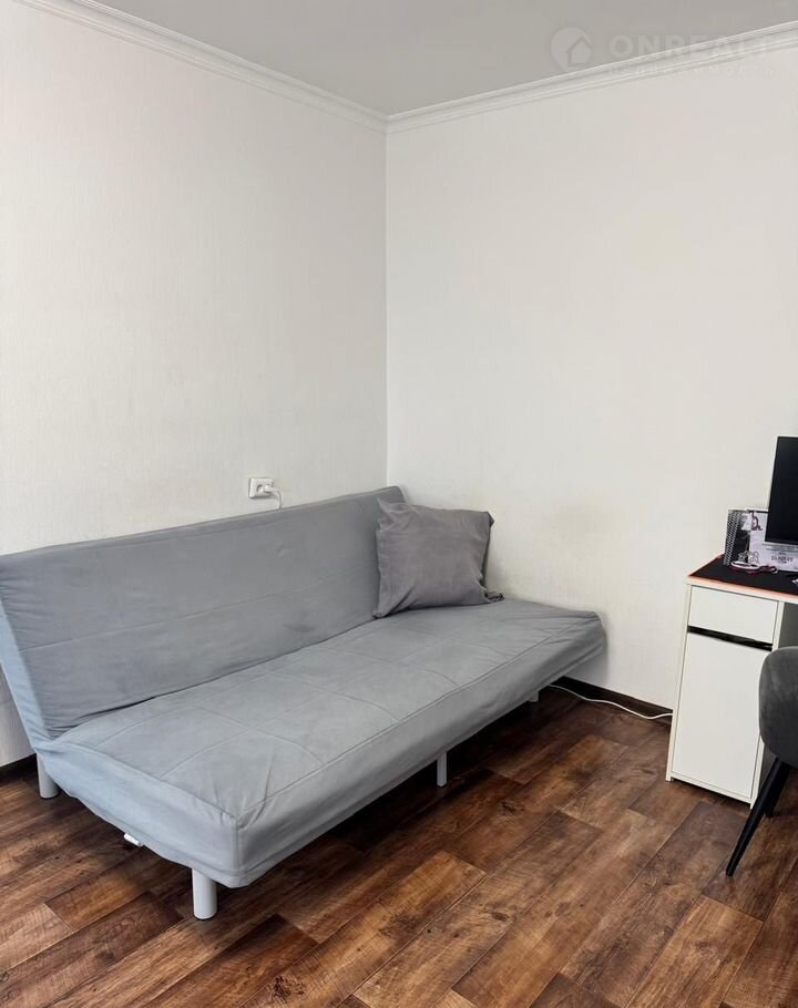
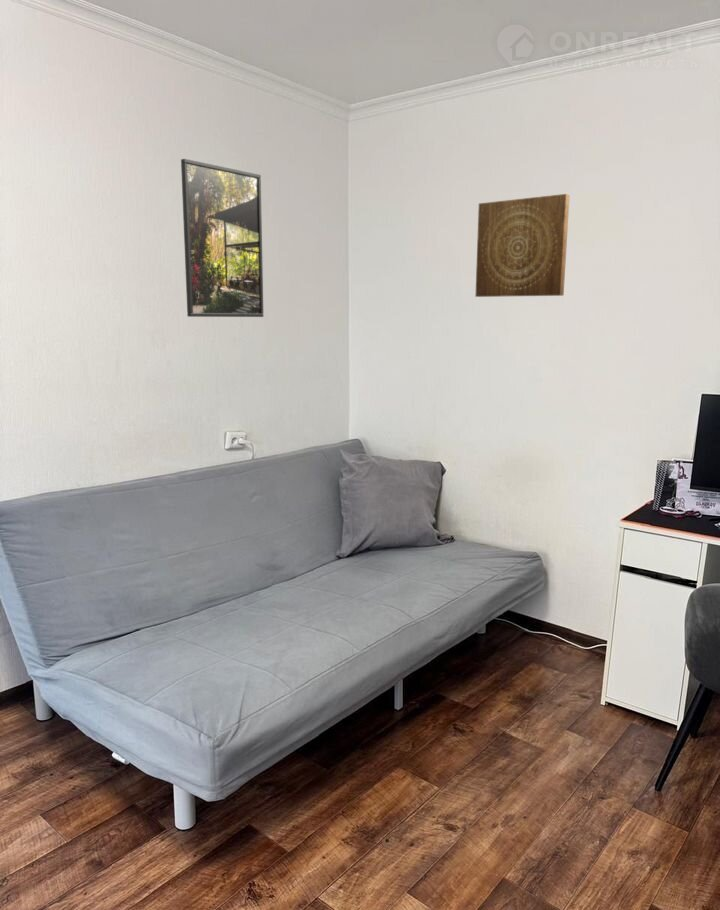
+ wall art [474,193,571,298]
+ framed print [180,158,264,318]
